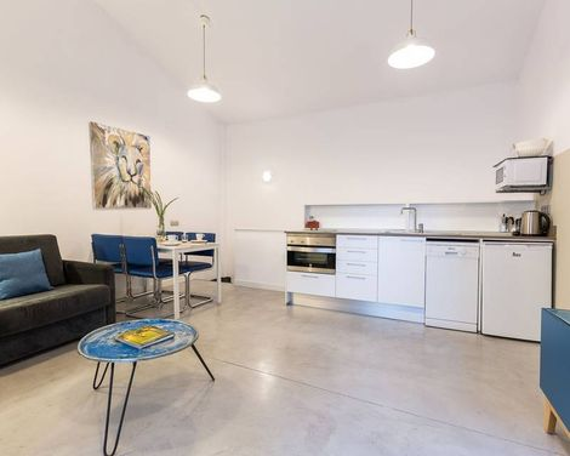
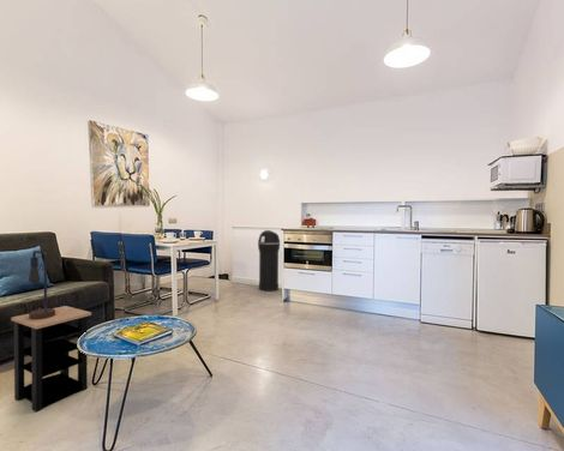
+ table lamp [28,249,55,319]
+ trash can [257,229,281,293]
+ side table [10,305,92,413]
